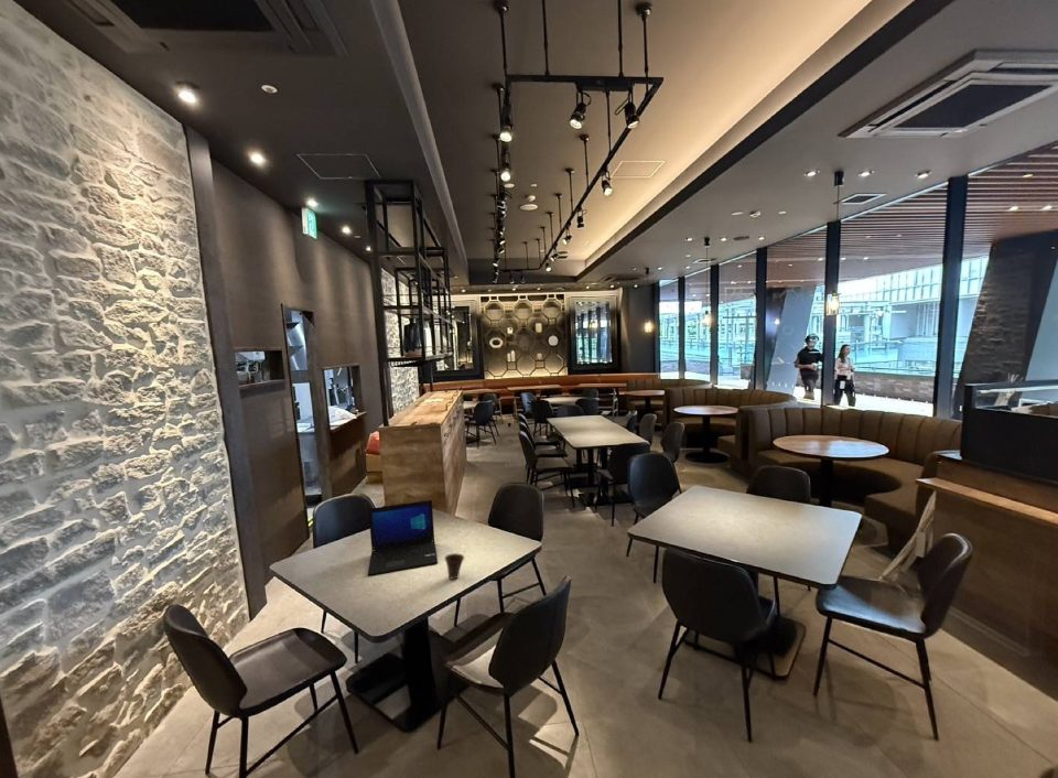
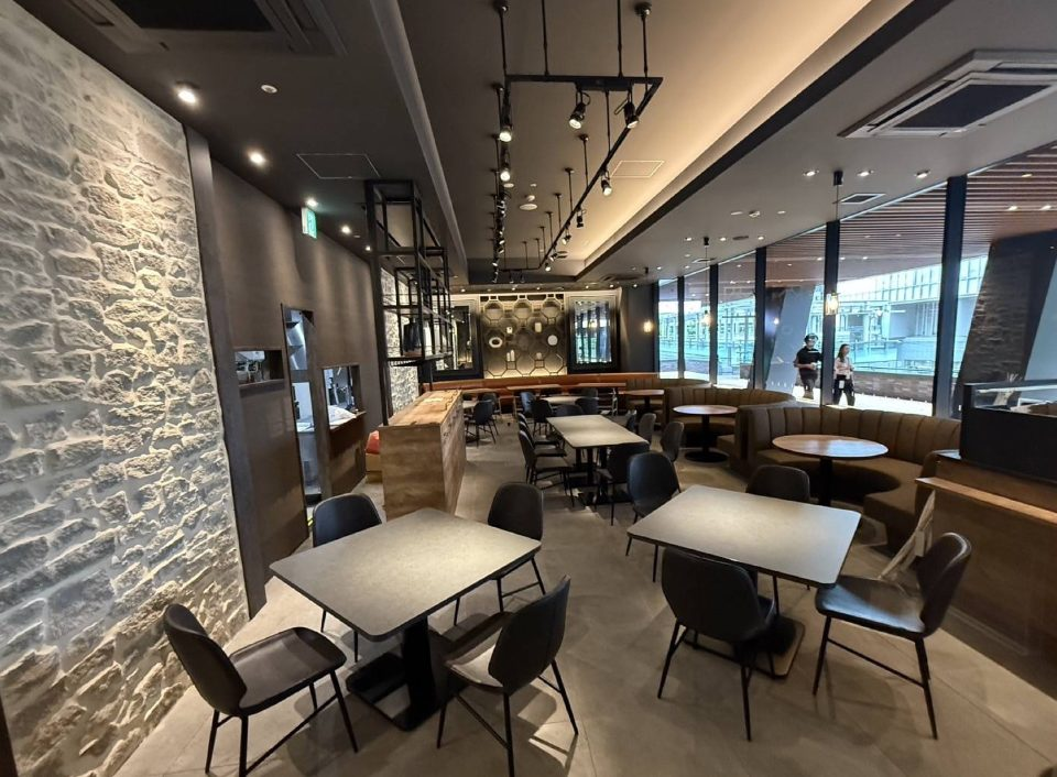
- cup [444,552,465,580]
- laptop [367,499,439,576]
